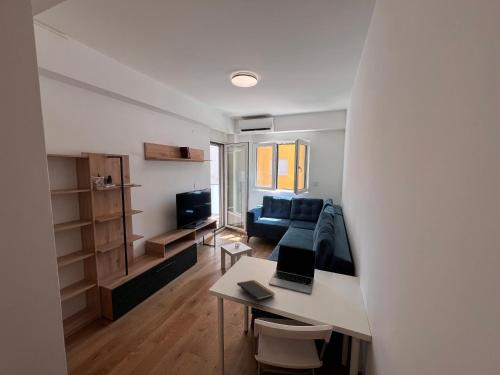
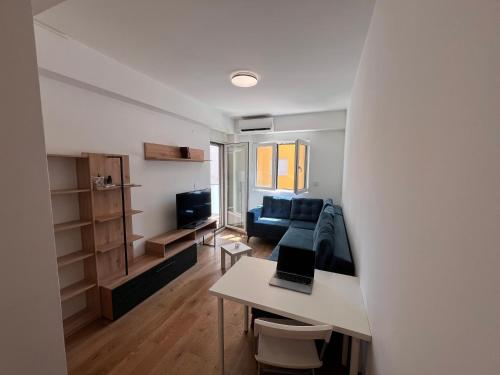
- notepad [236,279,276,306]
